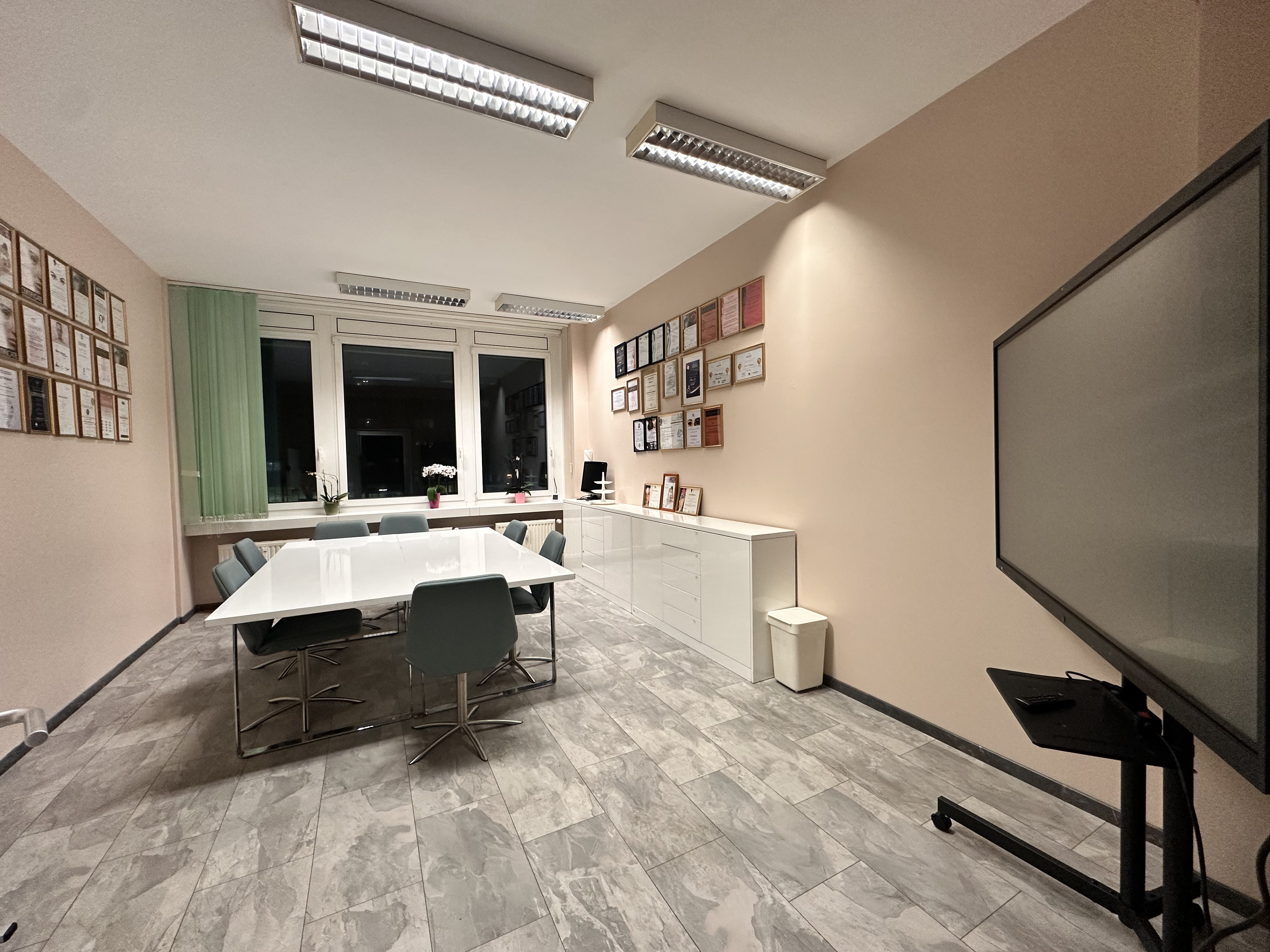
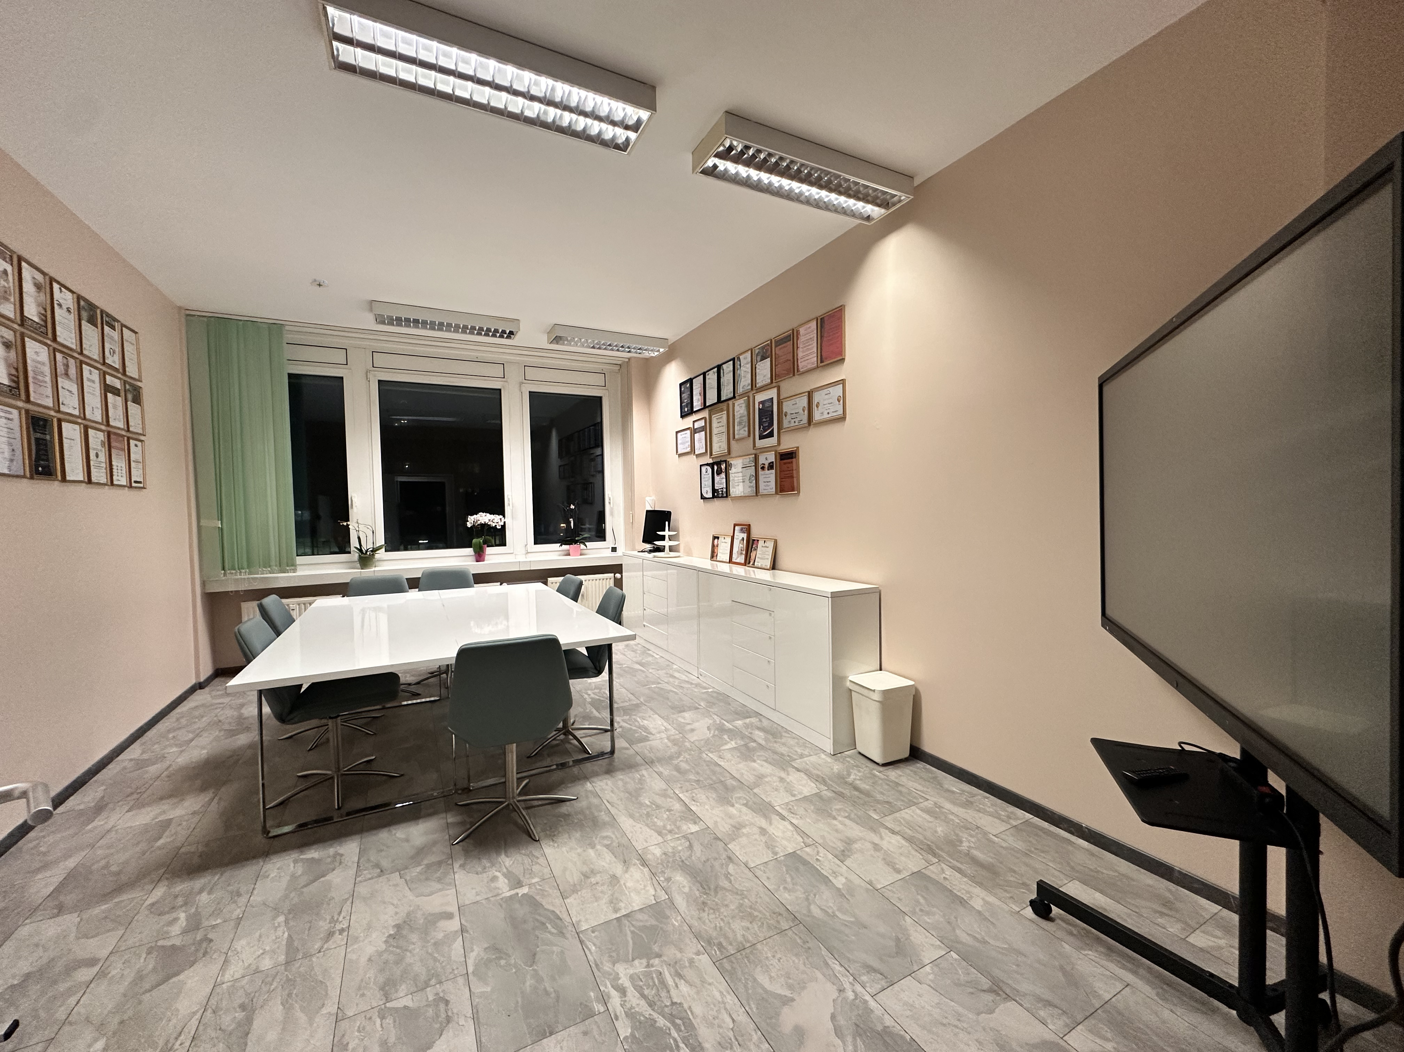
+ smoke detector [310,278,329,288]
